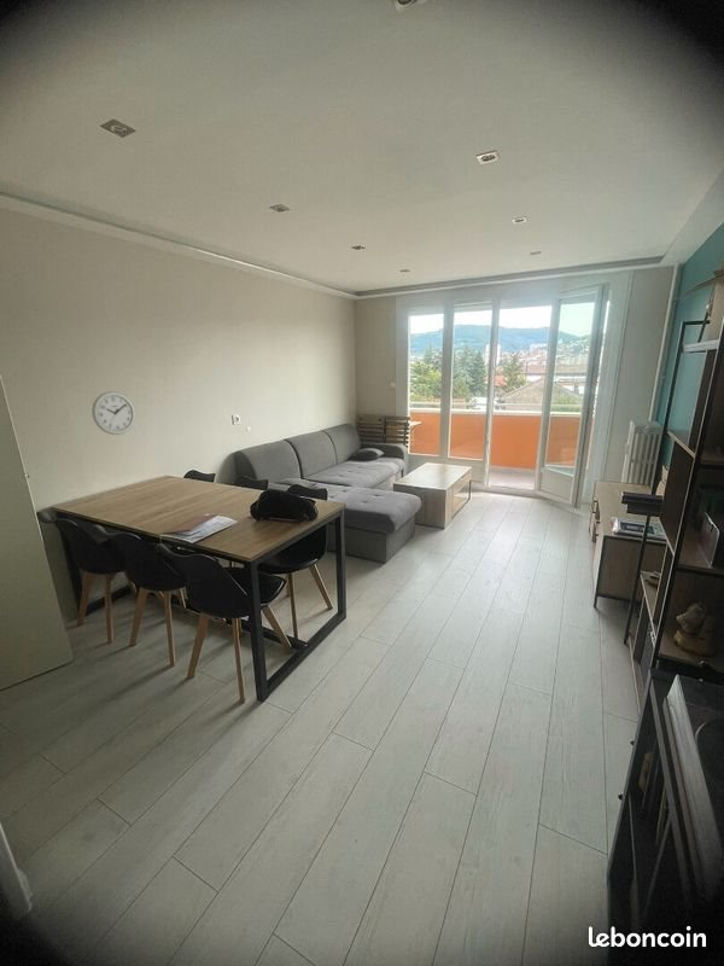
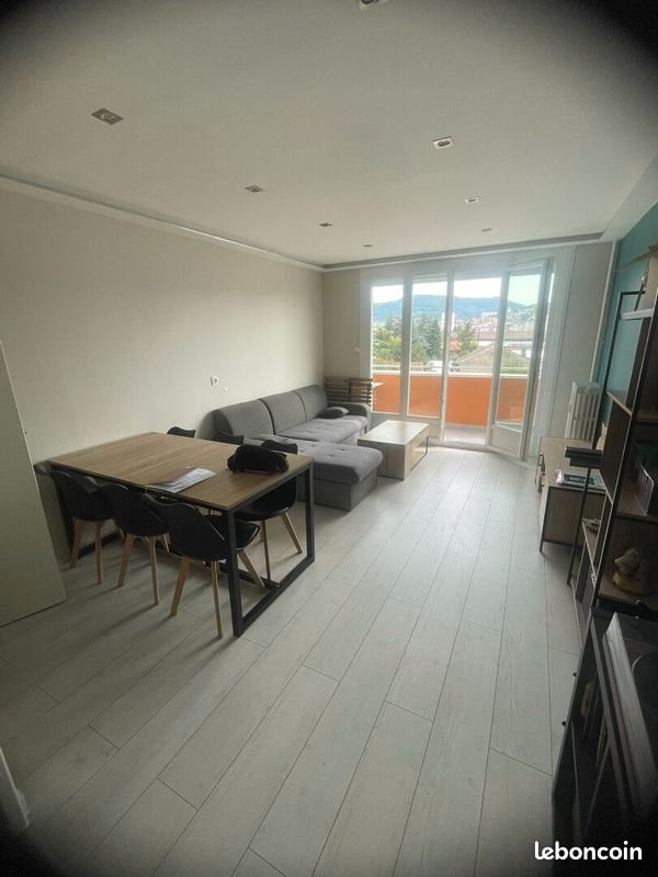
- wall clock [91,390,136,436]
